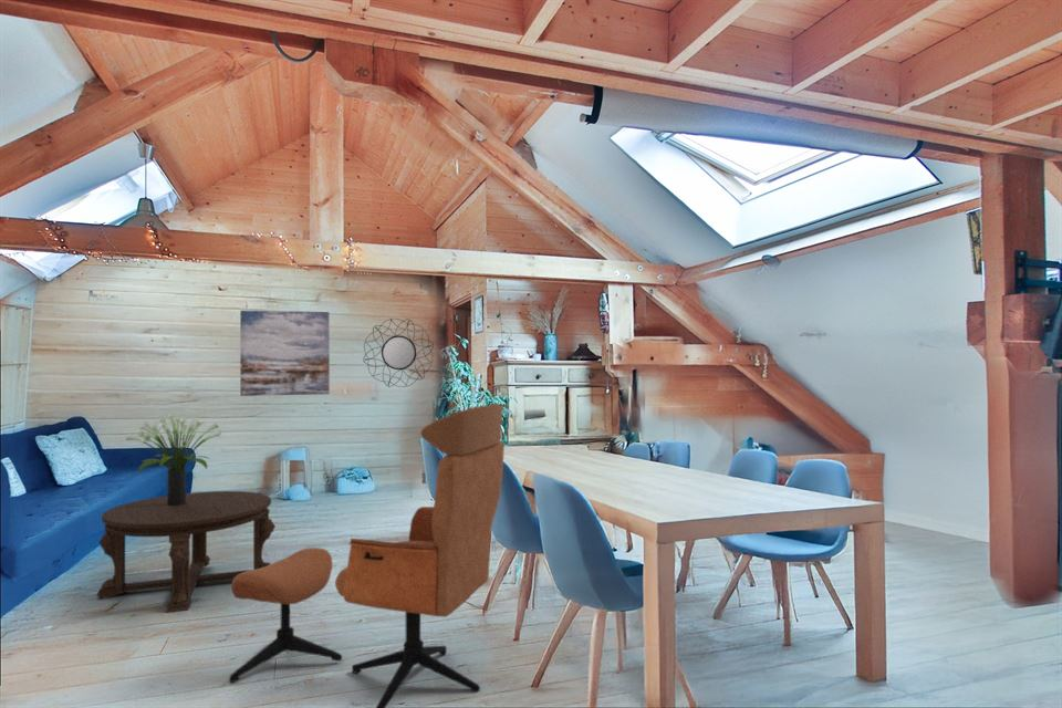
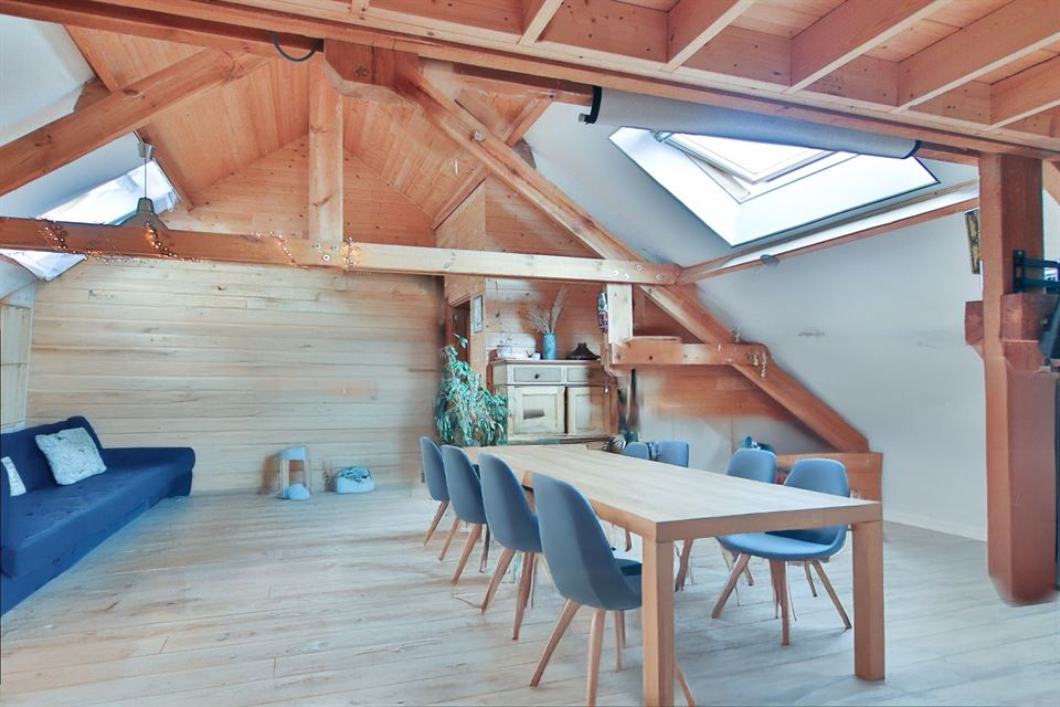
- home mirror [362,317,435,388]
- potted plant [125,412,222,506]
- coffee table [95,490,277,614]
- lounge chair [228,403,506,708]
- wall art [239,310,331,397]
